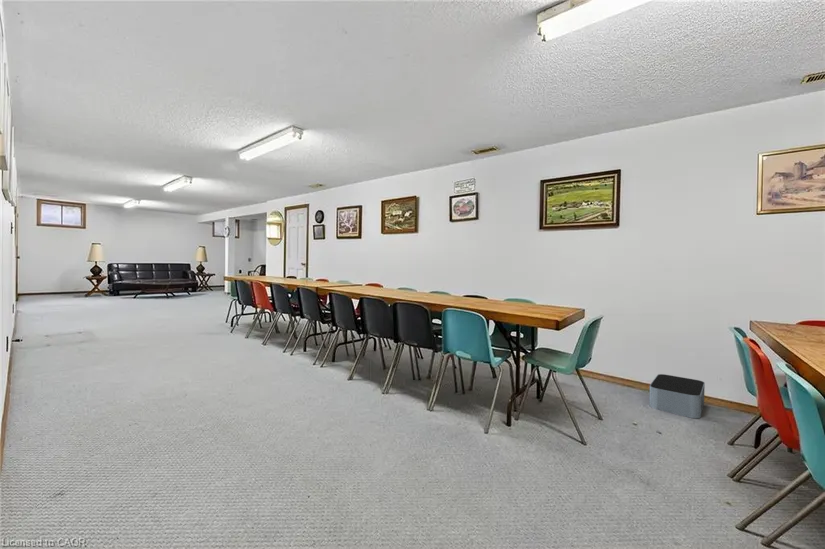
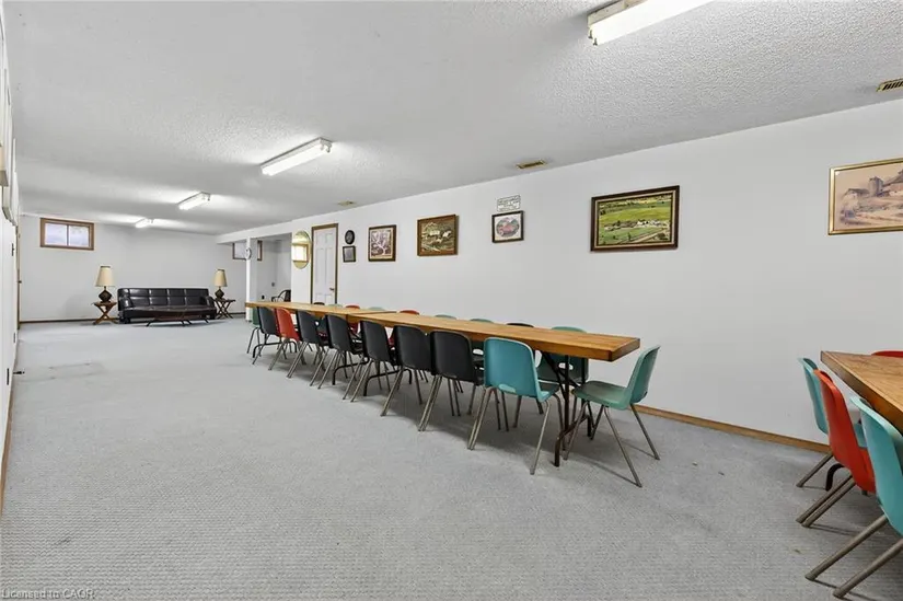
- storage bin [648,373,706,419]
